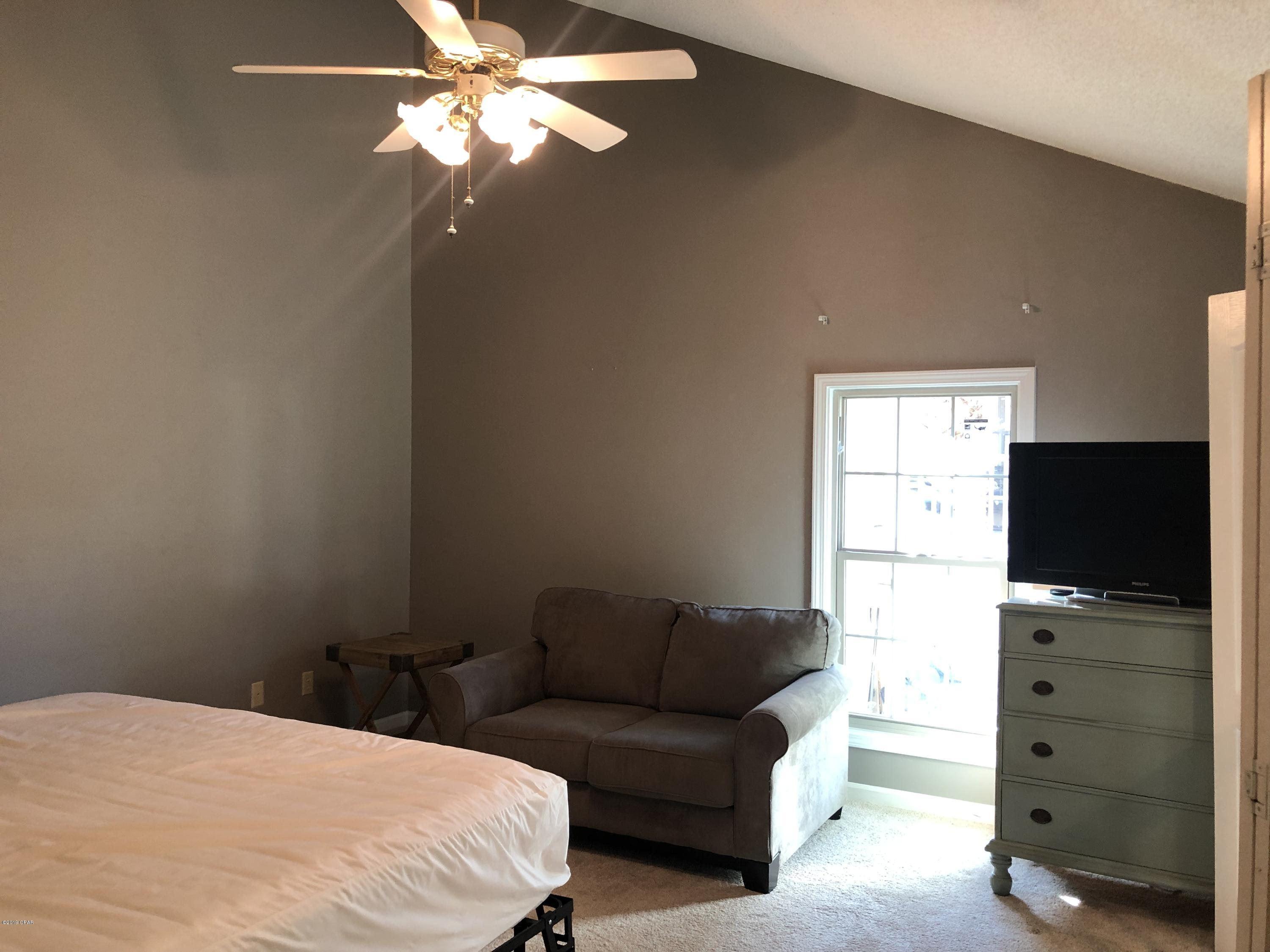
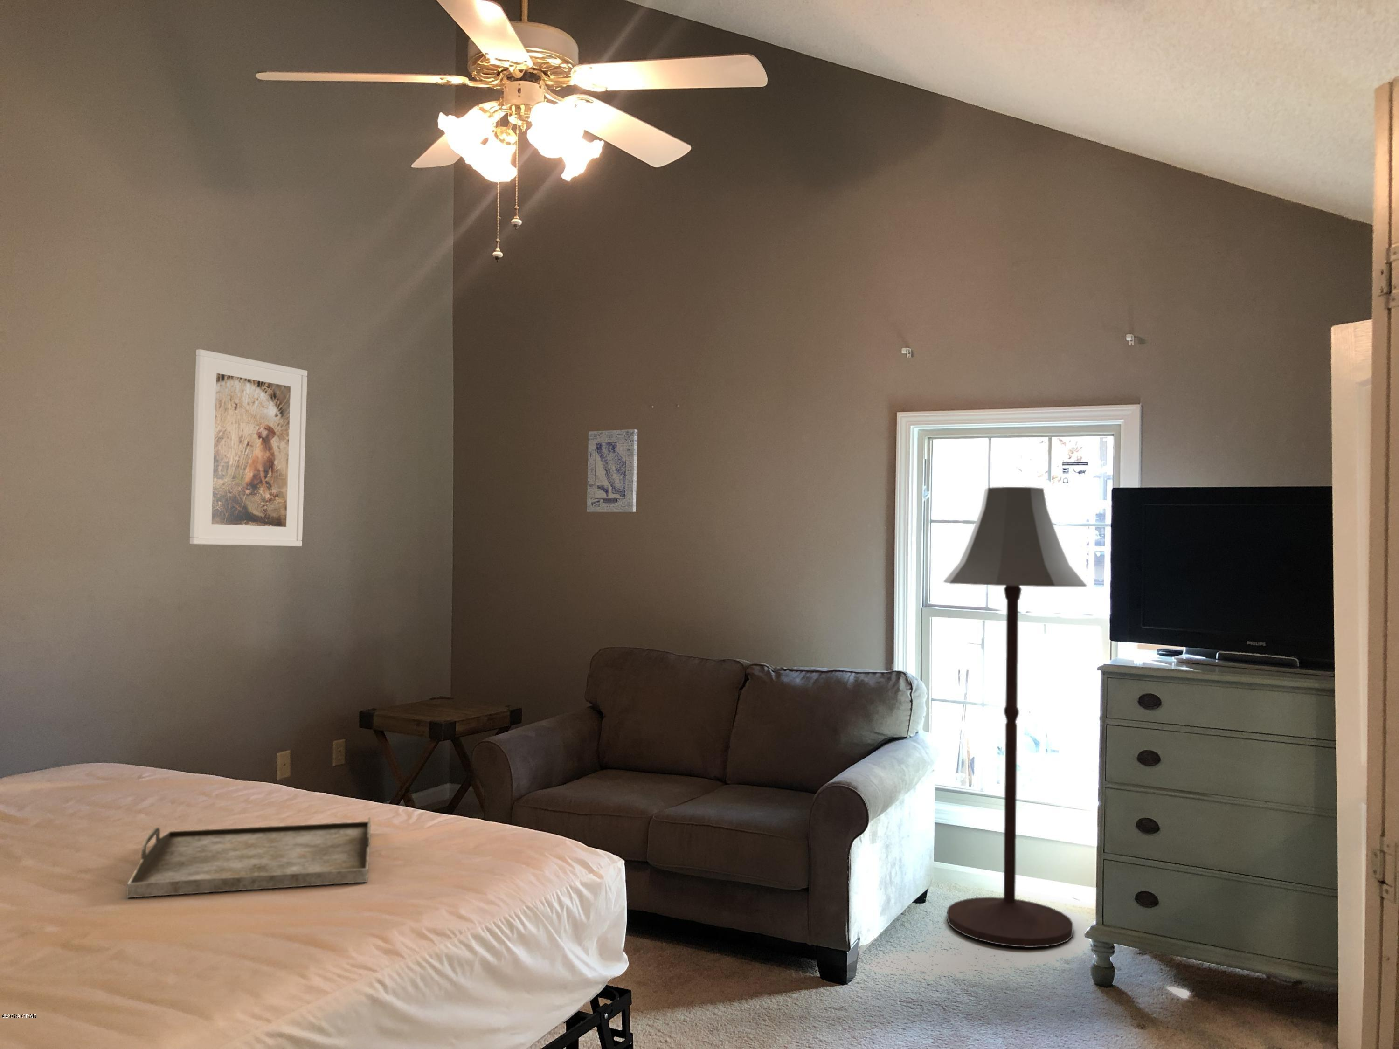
+ serving tray [127,817,371,898]
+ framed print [189,348,307,547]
+ wall art [587,429,638,512]
+ floor lamp [943,486,1087,948]
